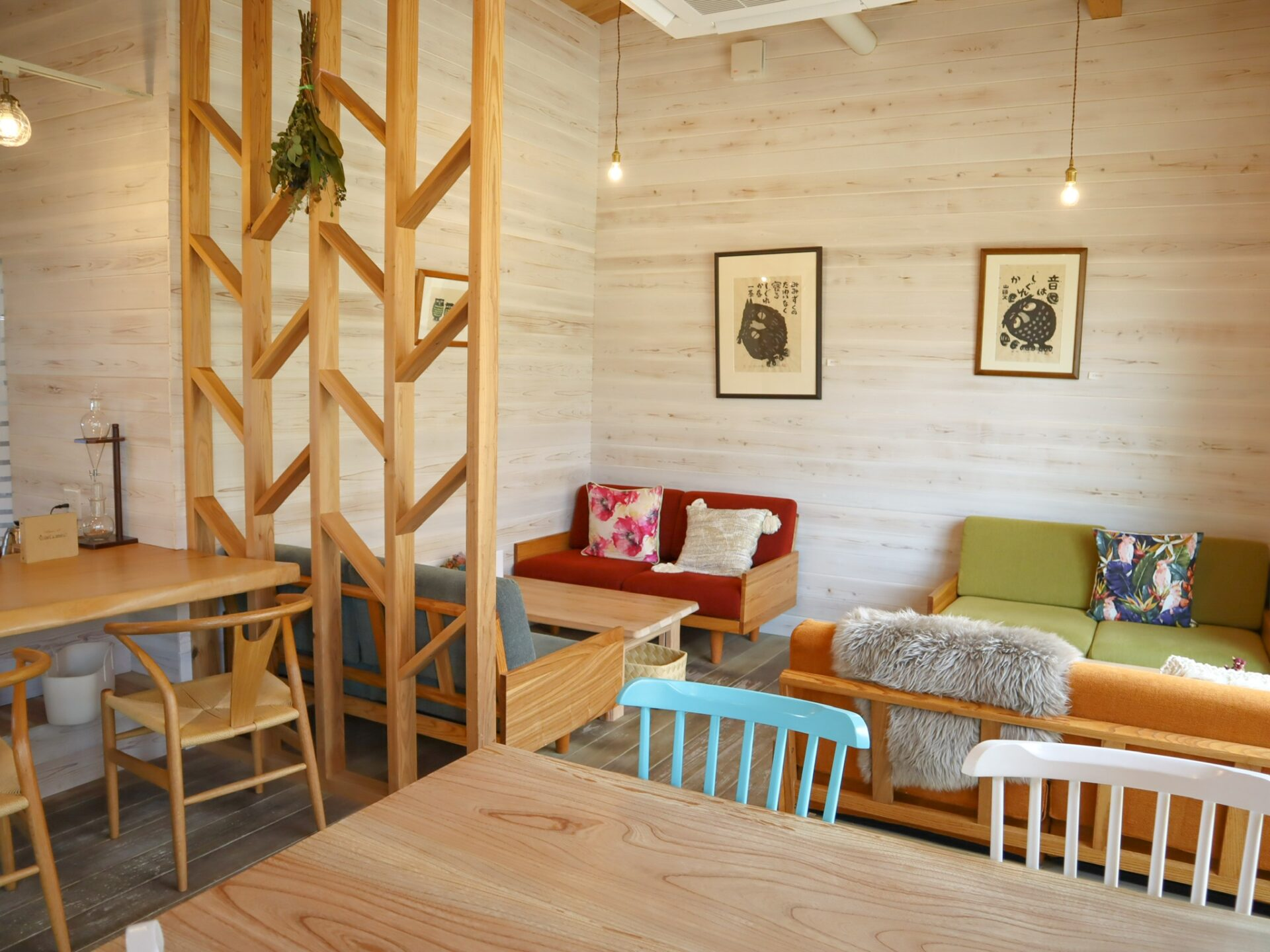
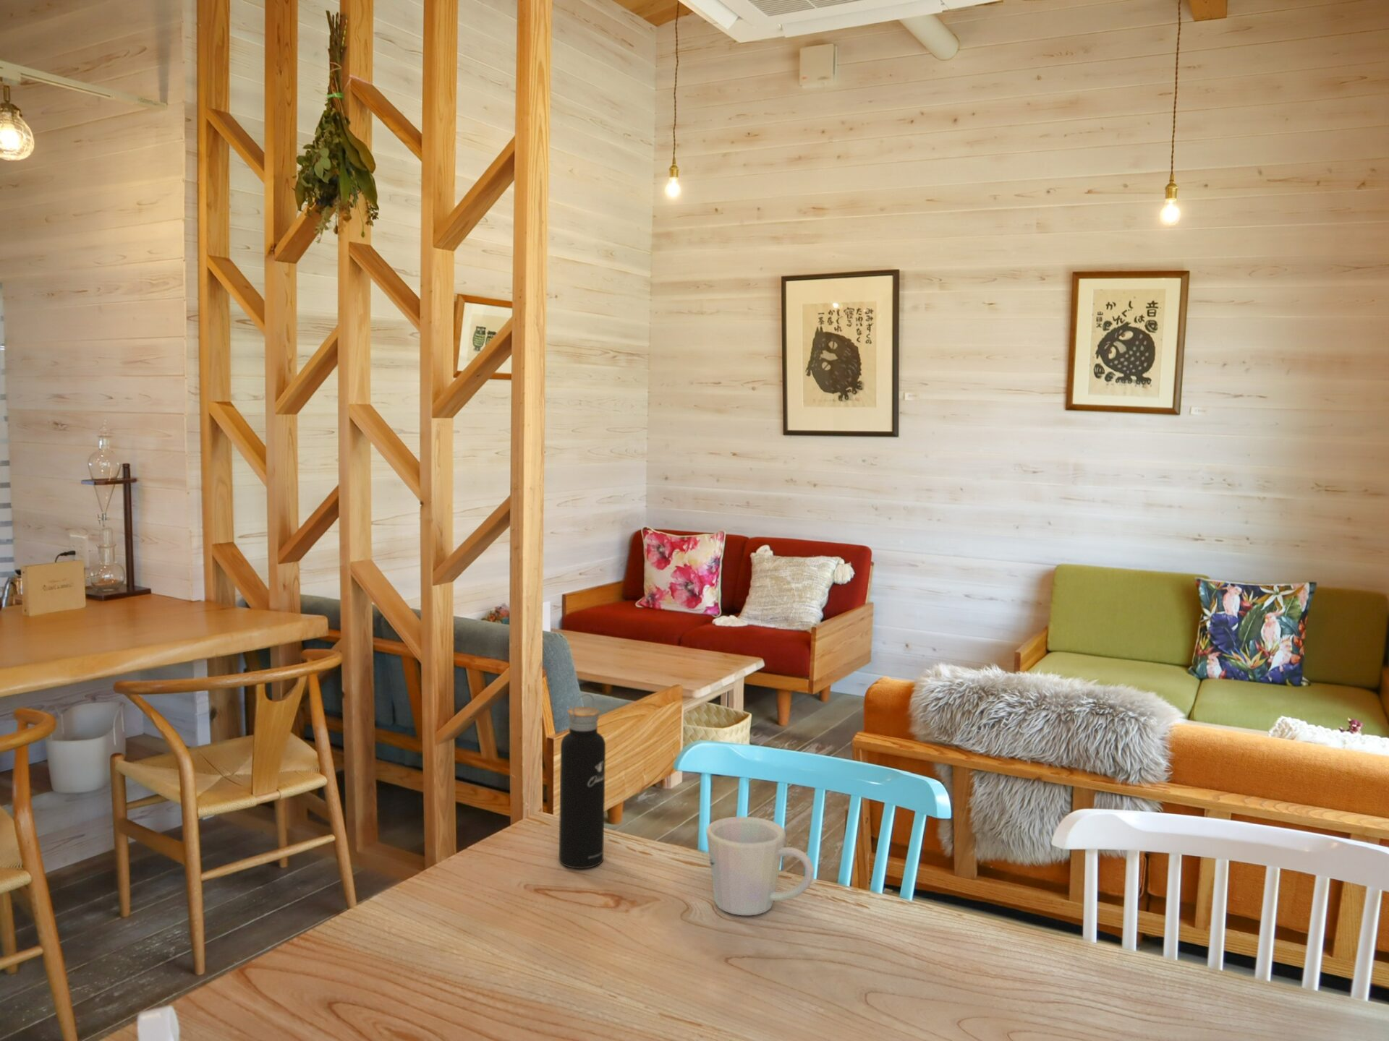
+ mug [705,816,815,916]
+ water bottle [559,693,606,869]
